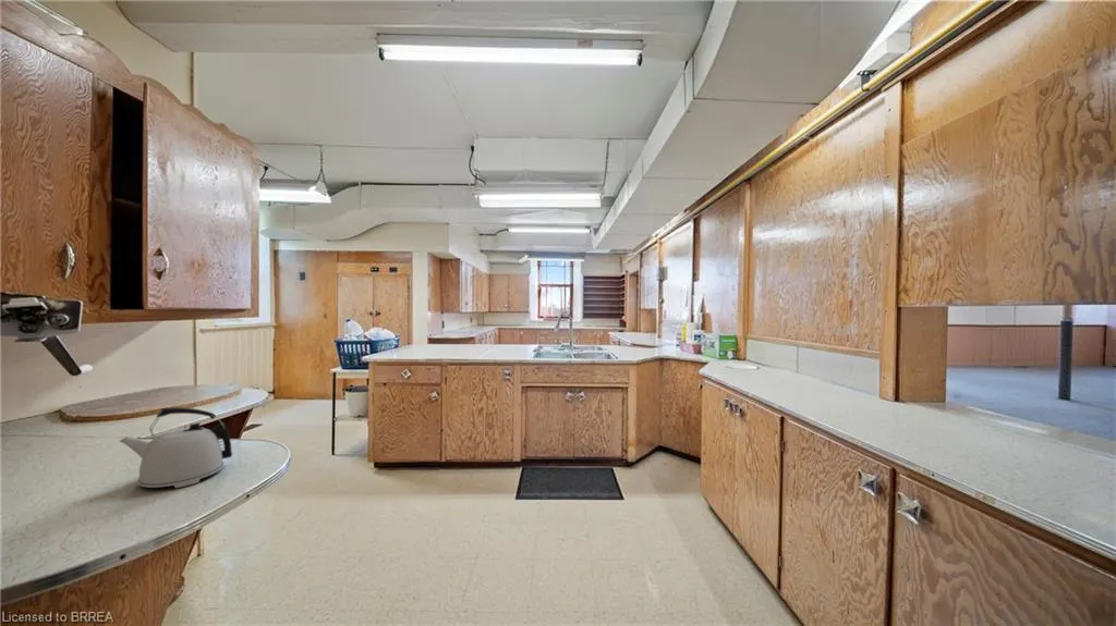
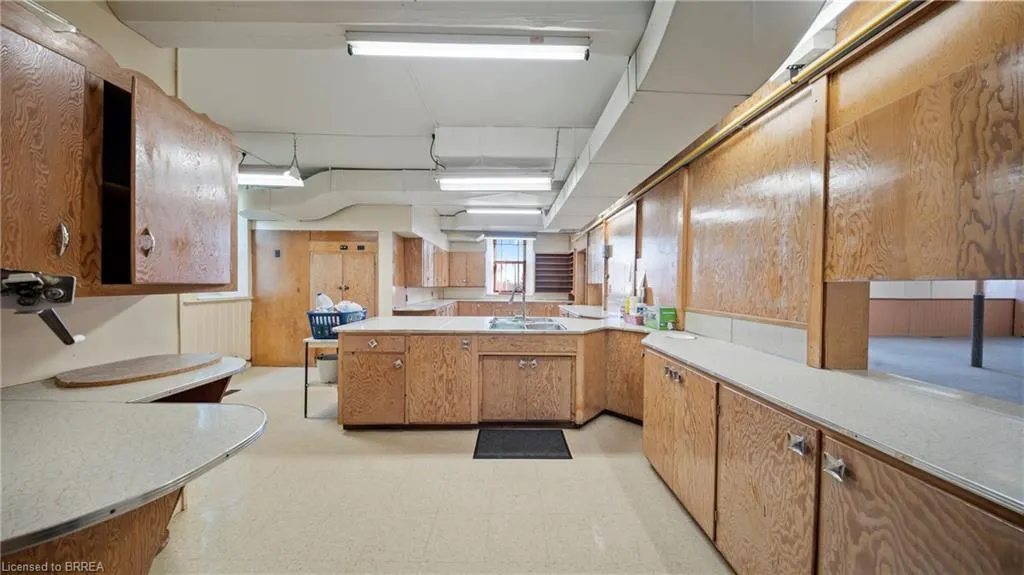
- kettle [118,406,233,489]
